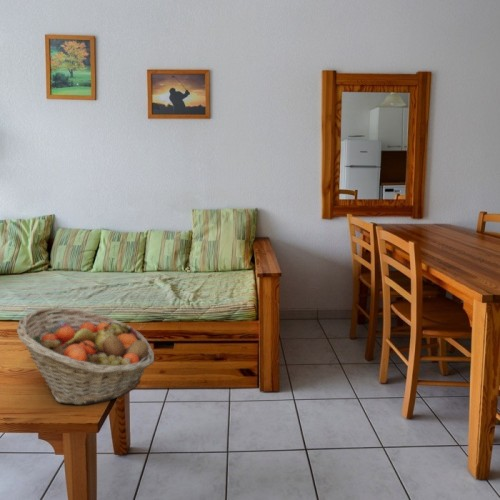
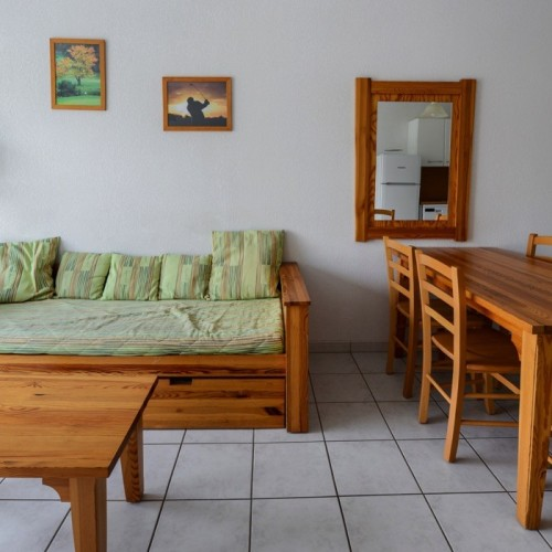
- fruit basket [16,307,155,406]
